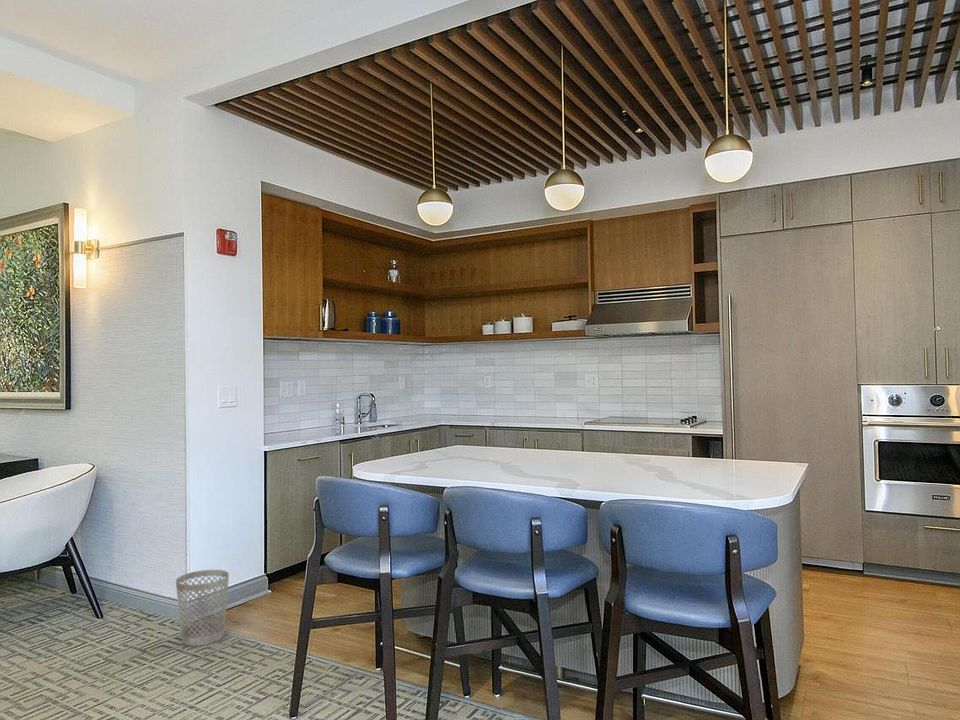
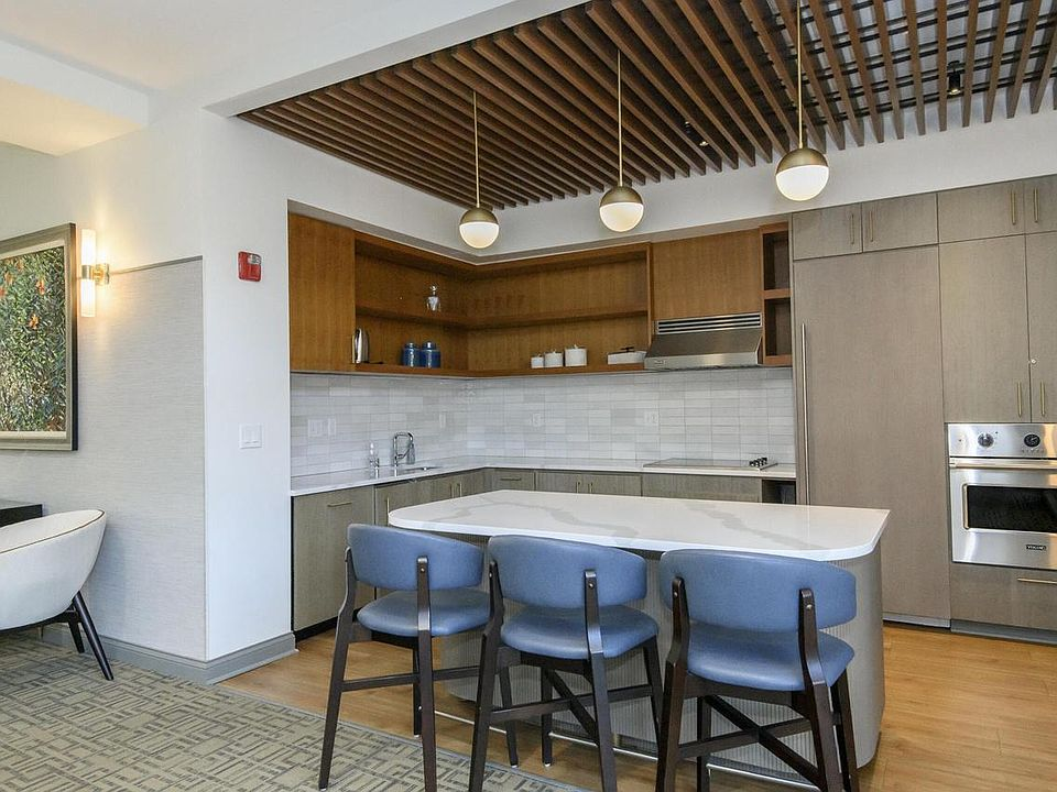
- wastebasket [175,569,230,647]
